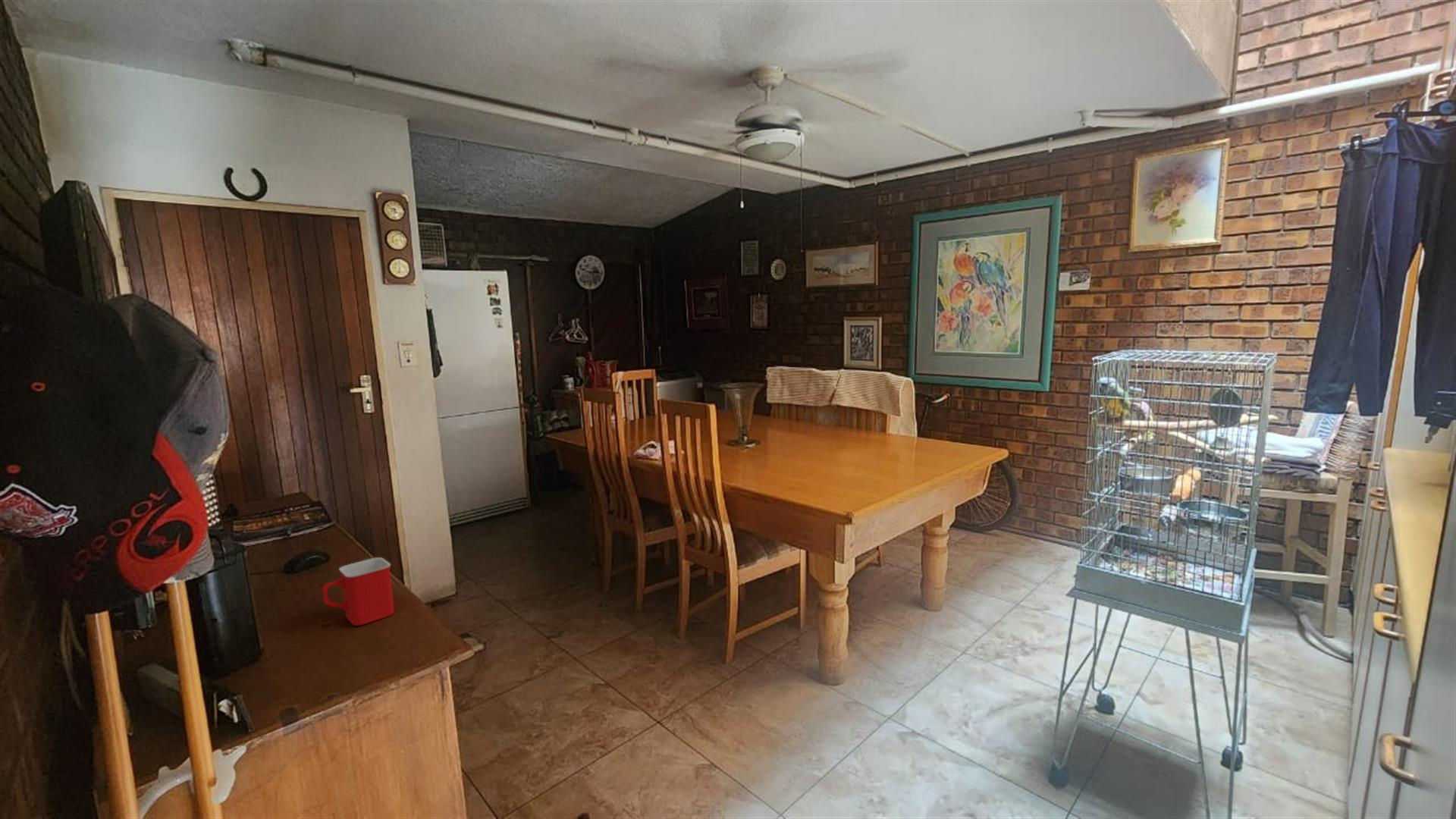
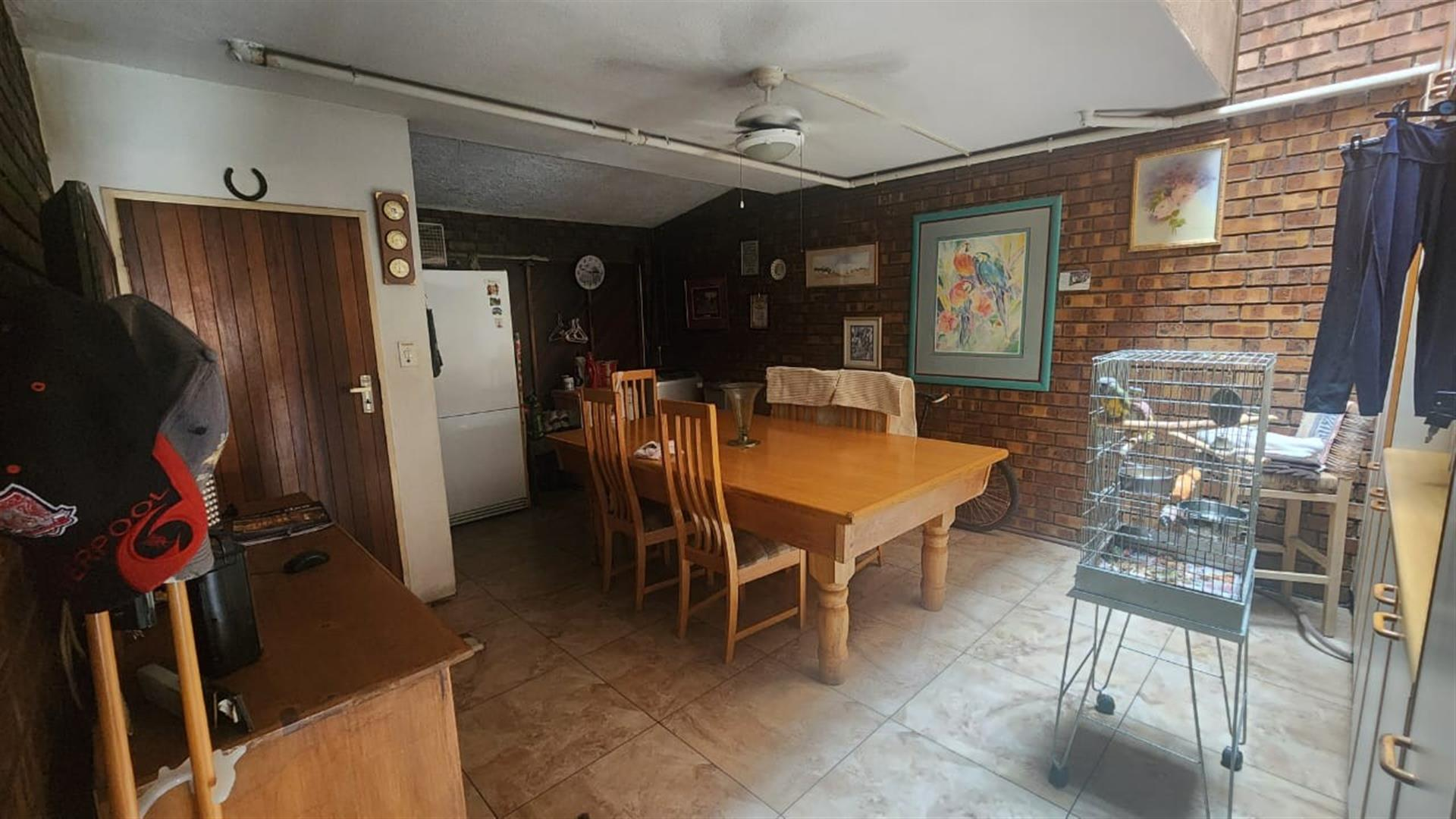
- mug [322,557,395,626]
